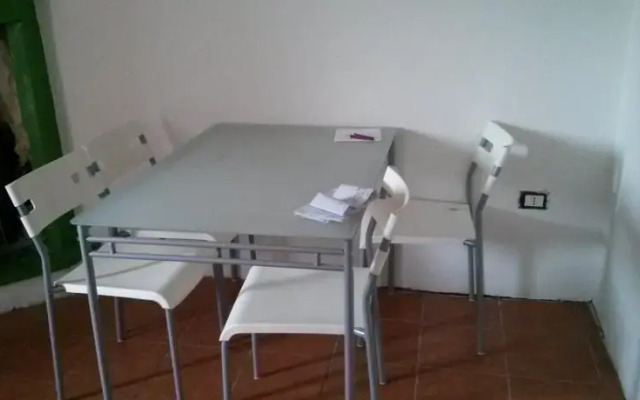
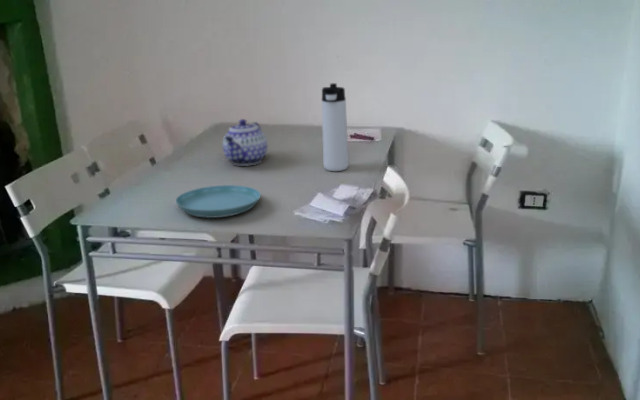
+ saucer [175,184,262,219]
+ thermos bottle [321,82,350,172]
+ teapot [222,118,268,167]
